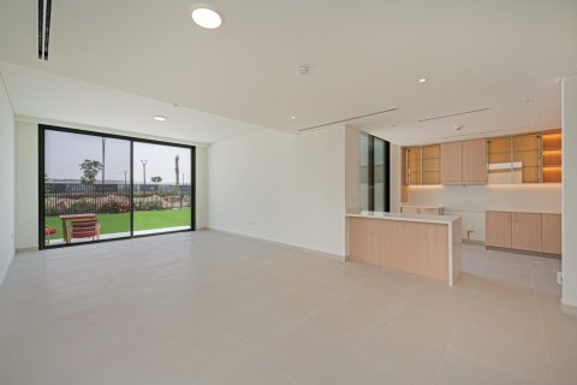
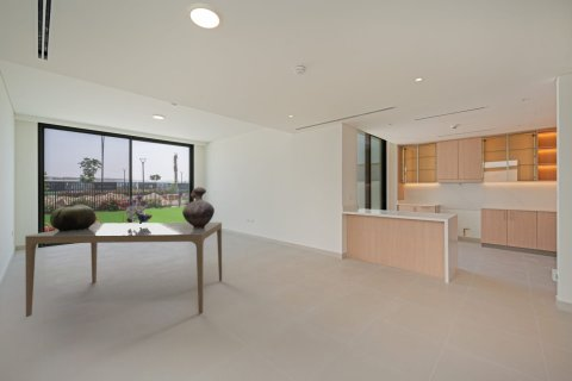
+ bouquet [118,189,154,226]
+ dining table [24,221,223,318]
+ vessel [181,186,216,229]
+ ceramic pot [49,204,97,231]
